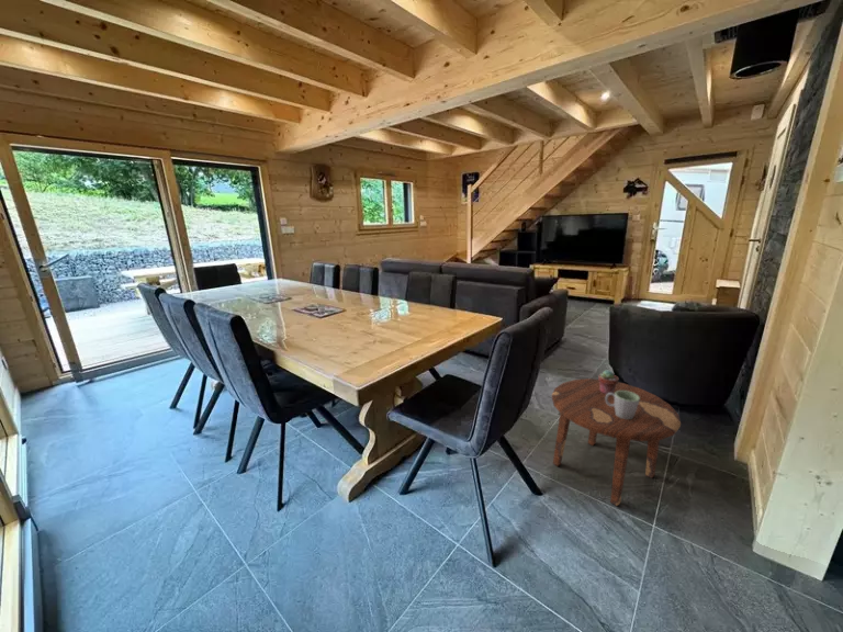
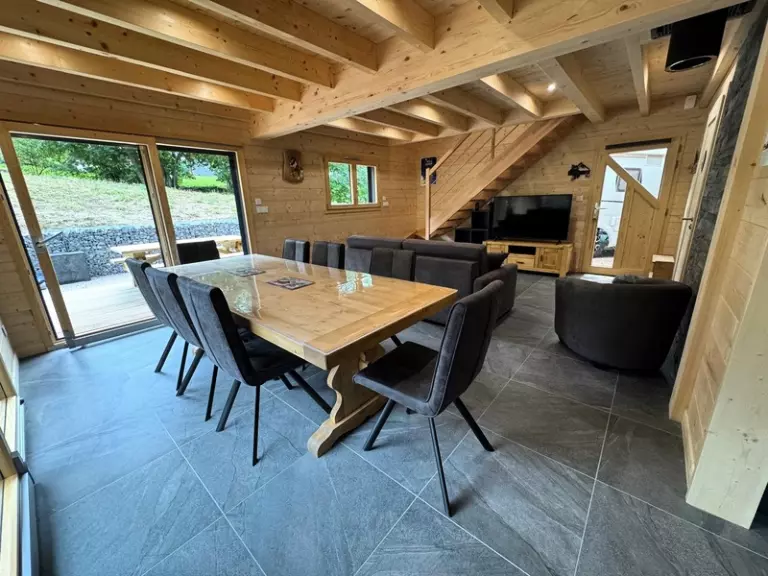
- potted succulent [597,370,619,394]
- mug [605,391,640,419]
- side table [551,377,682,507]
